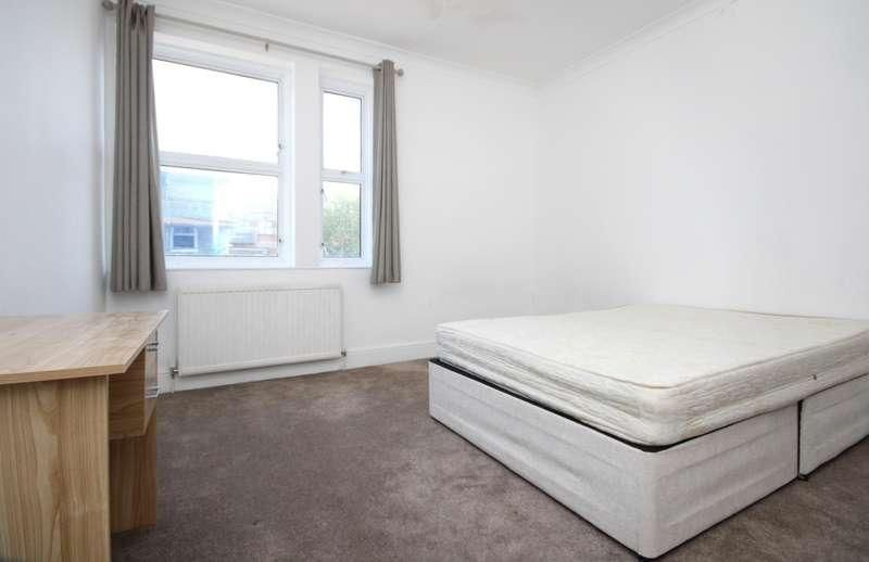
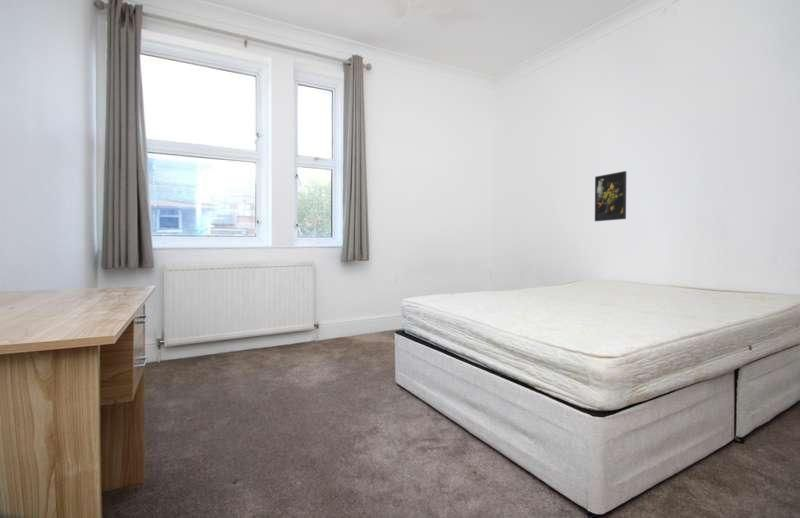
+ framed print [594,170,627,222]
